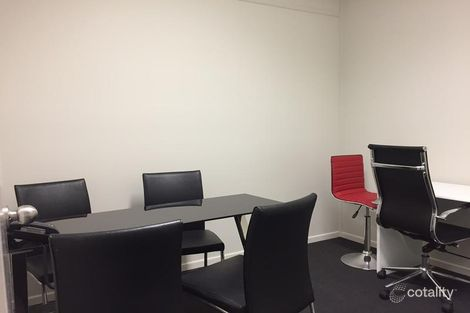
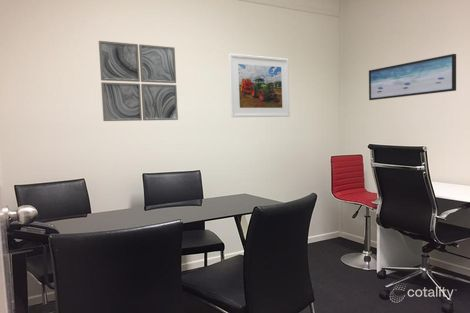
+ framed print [228,53,291,118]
+ wall art [368,53,457,101]
+ wall art [98,40,179,122]
